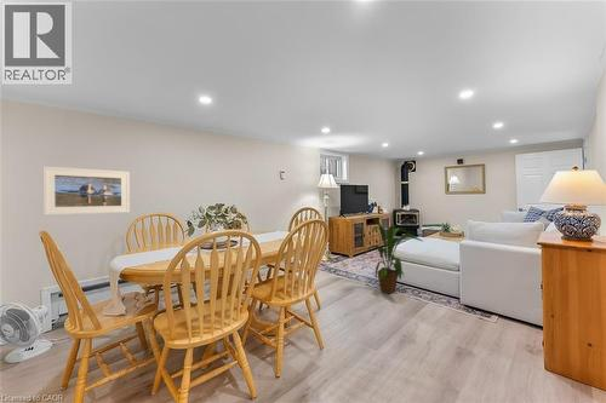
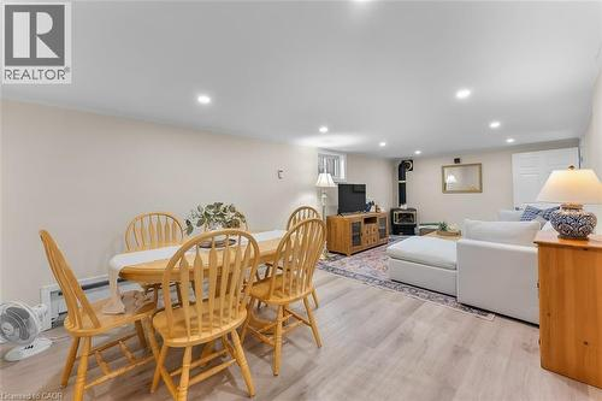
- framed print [42,166,131,217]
- house plant [361,215,424,295]
